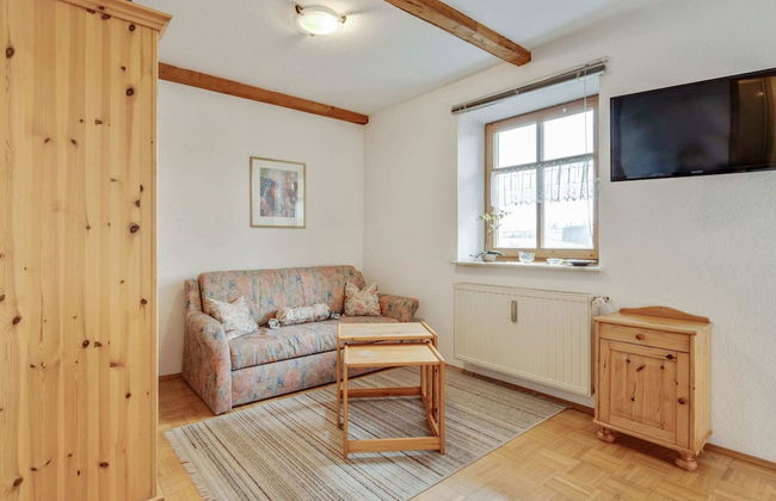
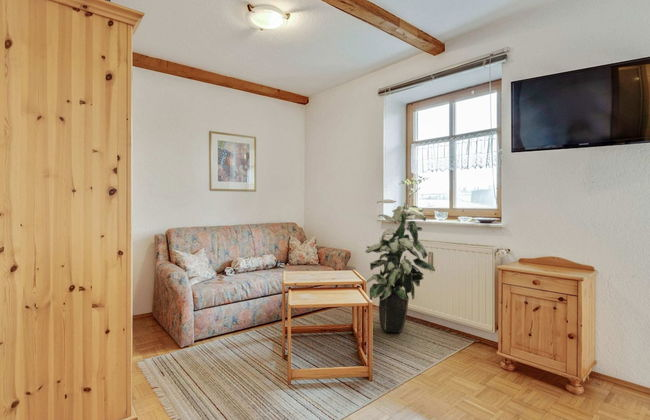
+ indoor plant [364,198,436,334]
